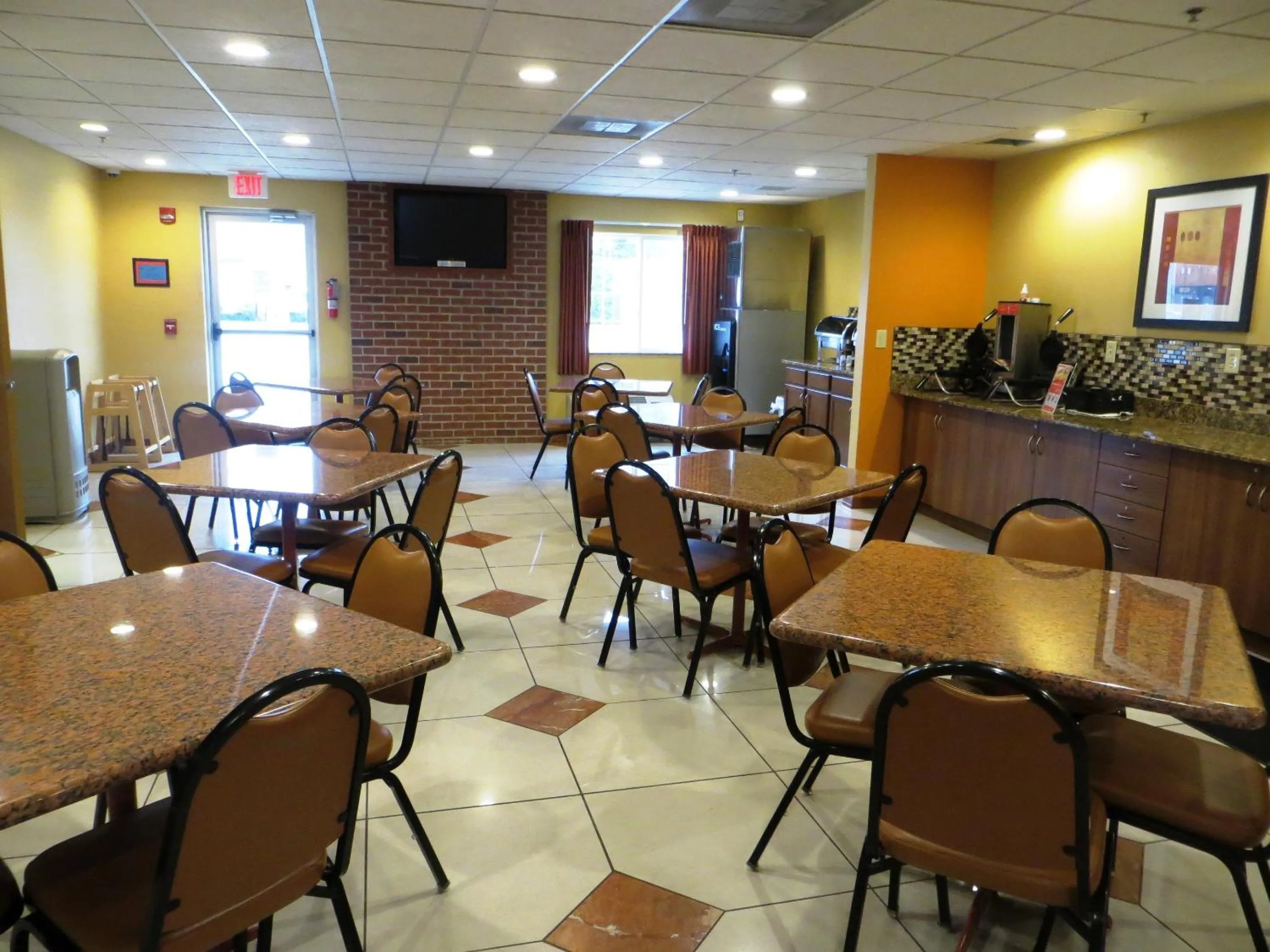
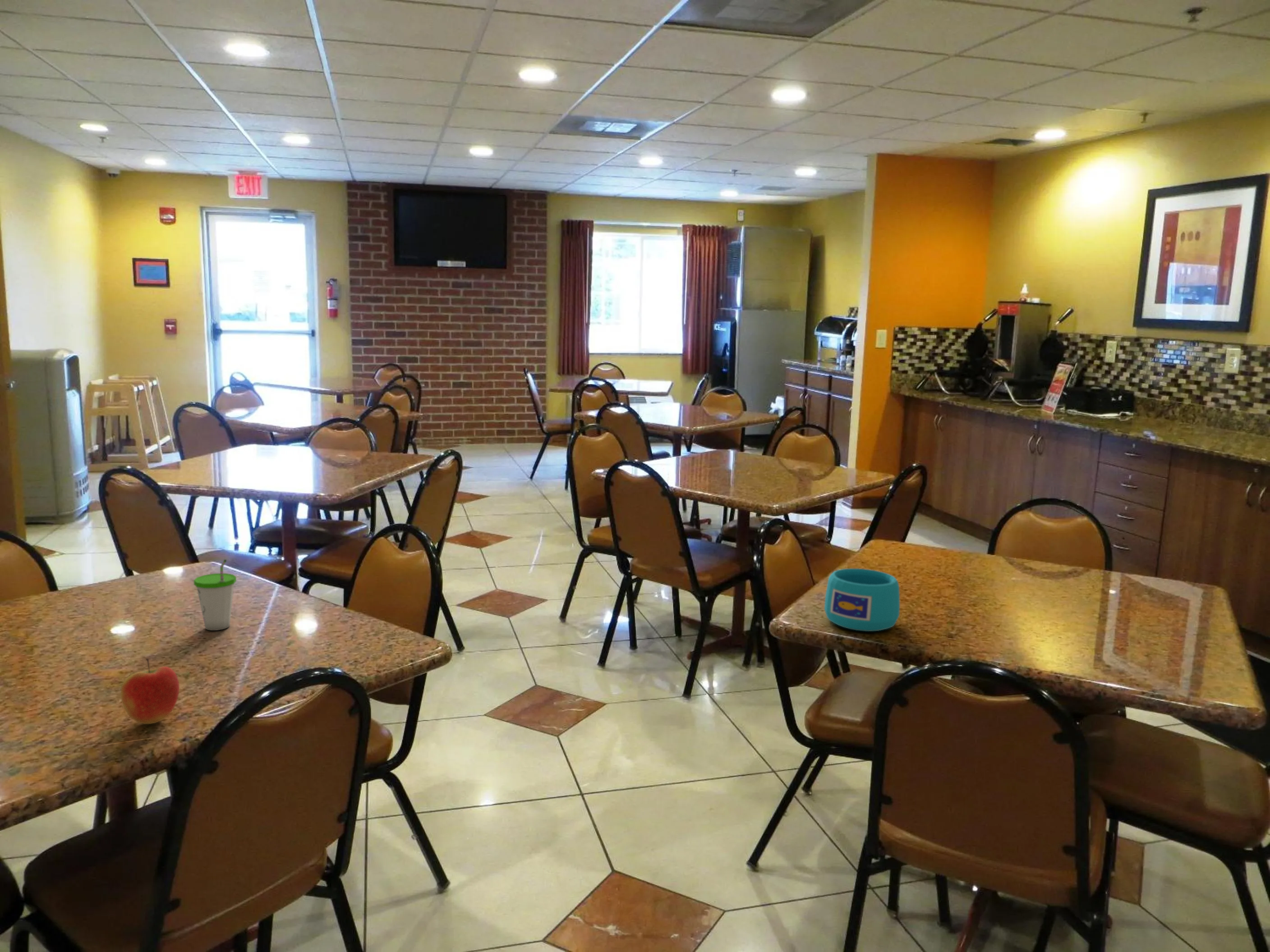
+ apple [120,658,180,724]
+ cup [193,559,237,631]
+ cup [824,568,900,632]
